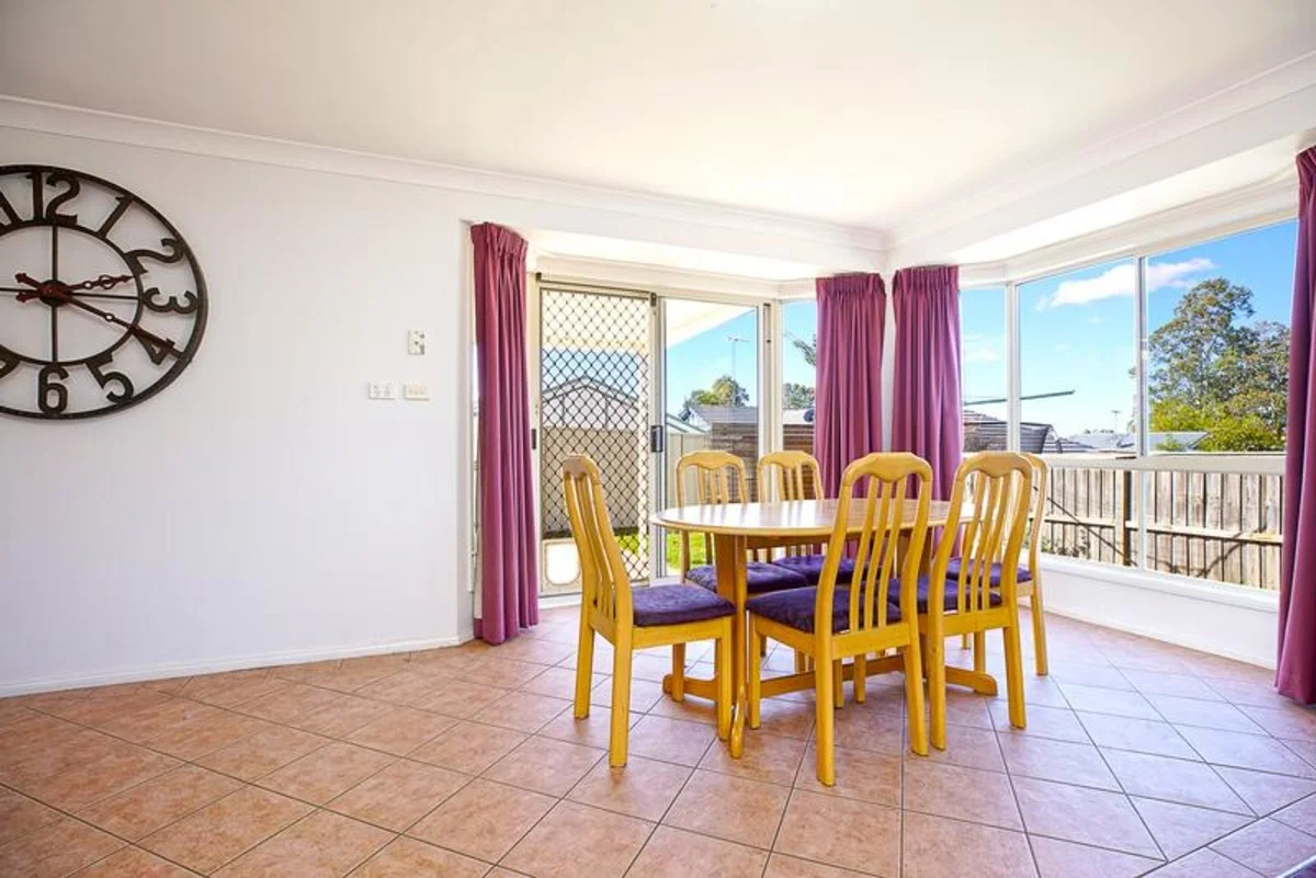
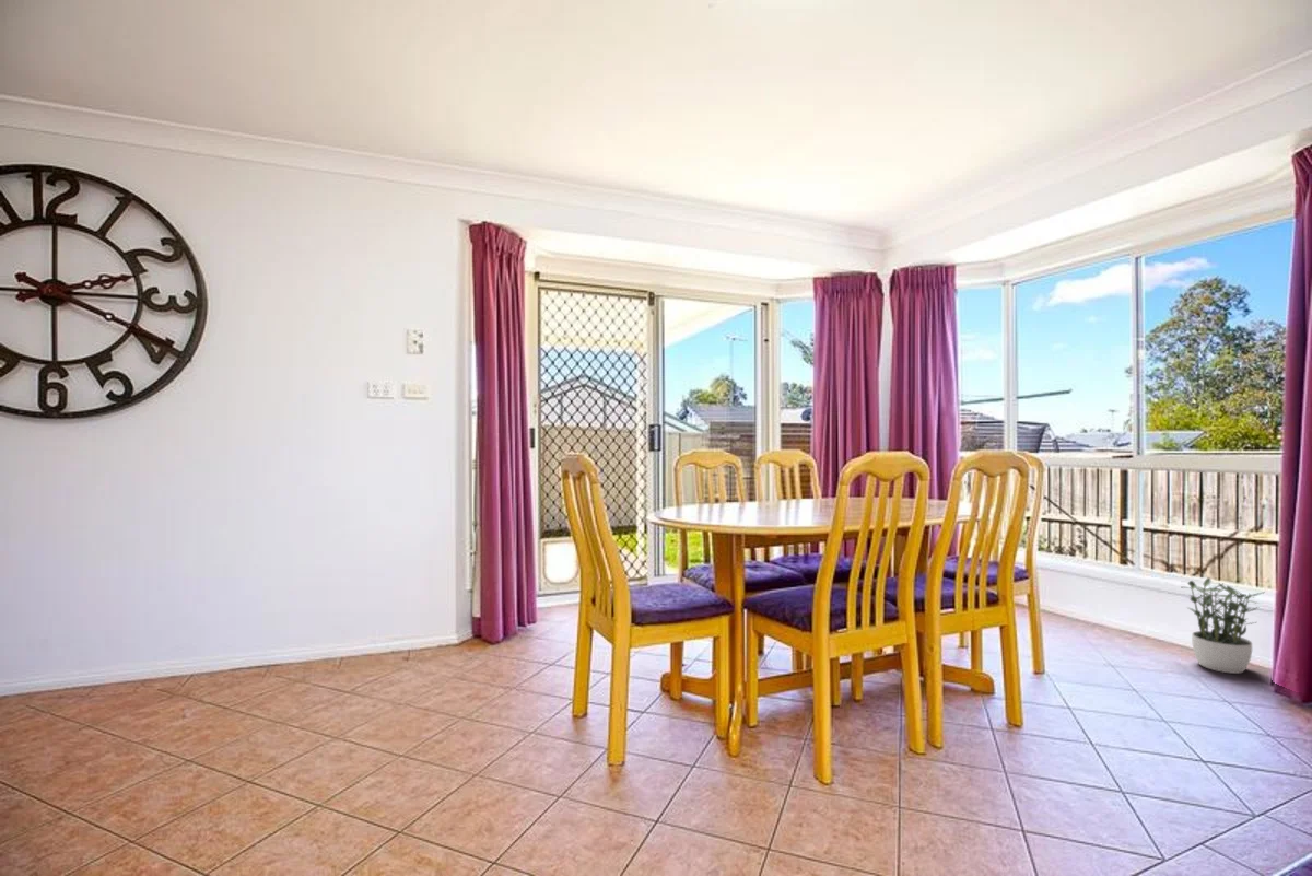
+ potted plant [1182,576,1264,675]
